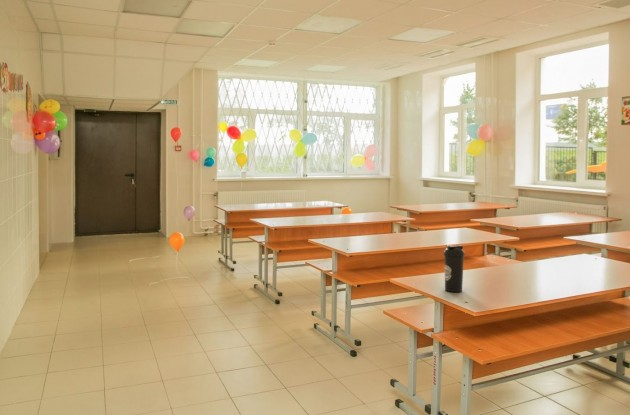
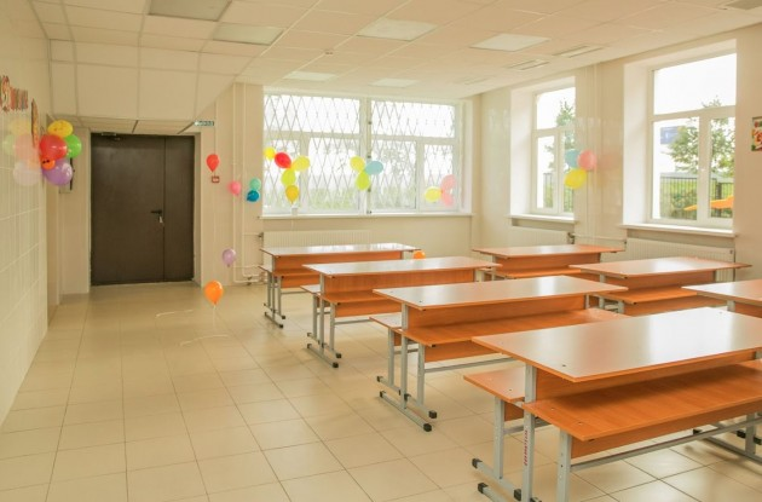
- water bottle [443,244,466,293]
